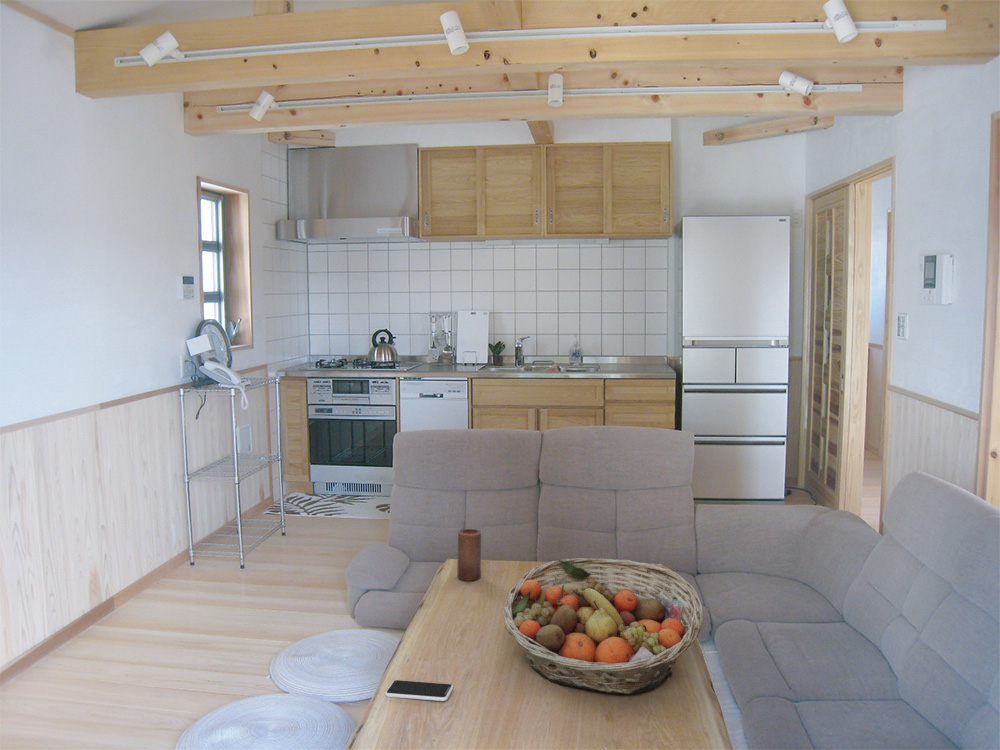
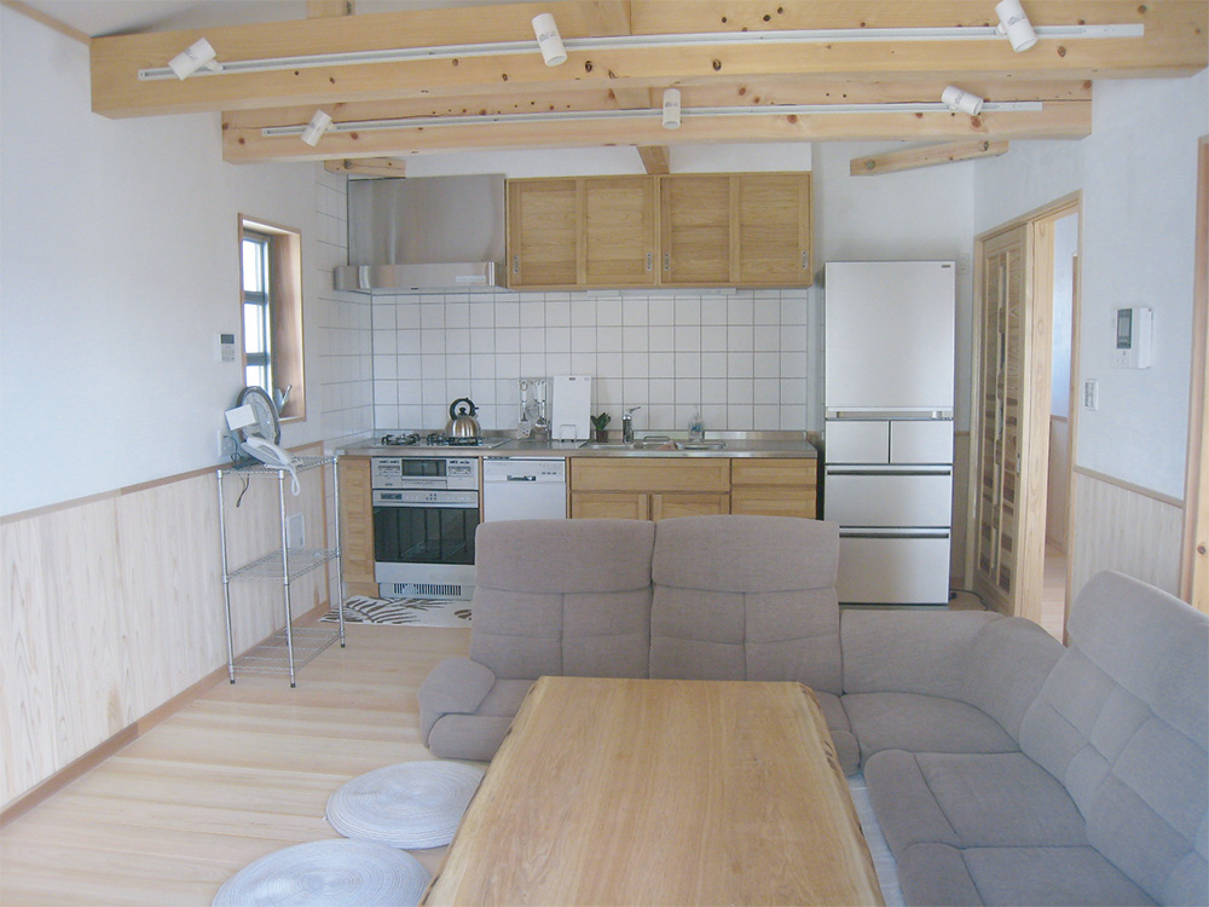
- candle [456,528,482,582]
- smartphone [384,679,454,702]
- fruit basket [502,557,704,695]
